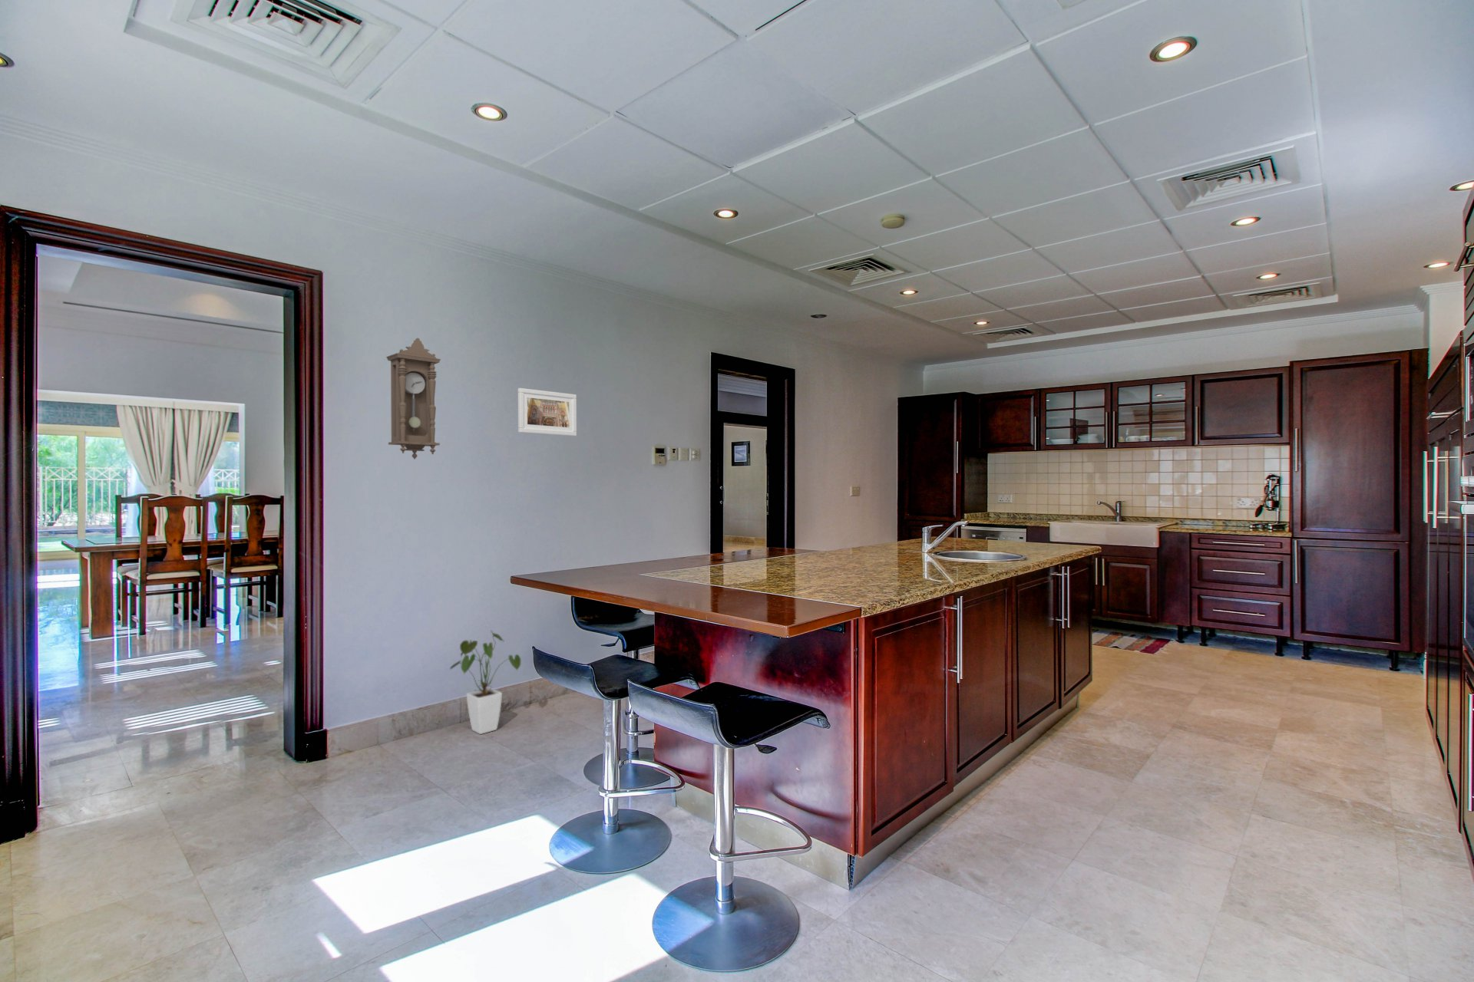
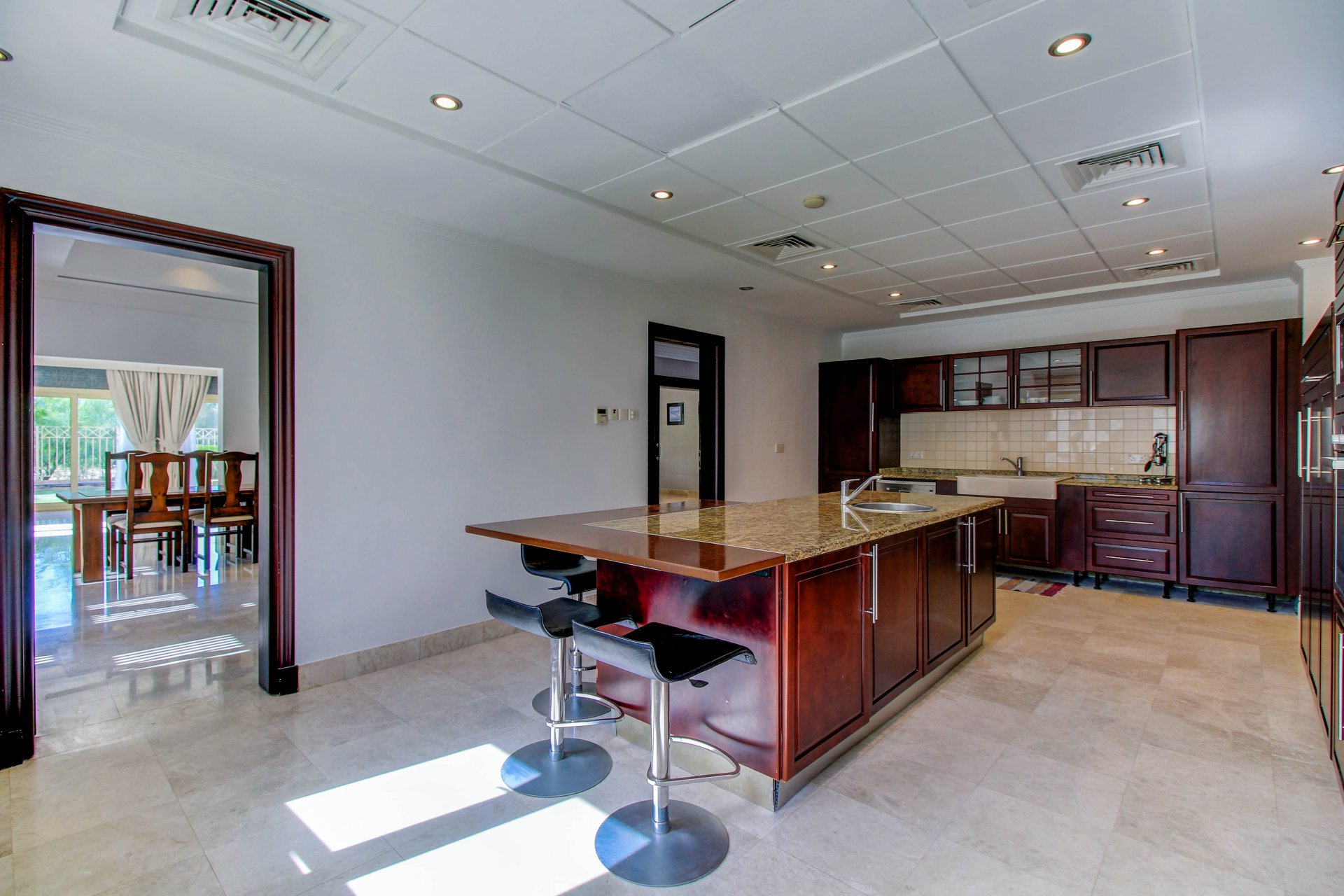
- house plant [449,630,521,735]
- pendulum clock [385,338,441,459]
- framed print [518,387,577,436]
